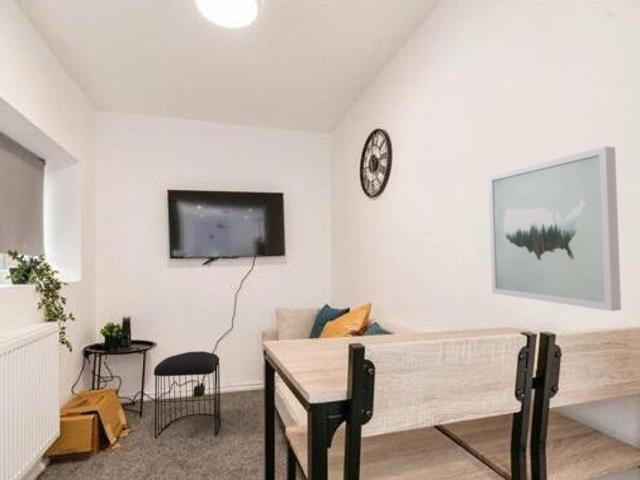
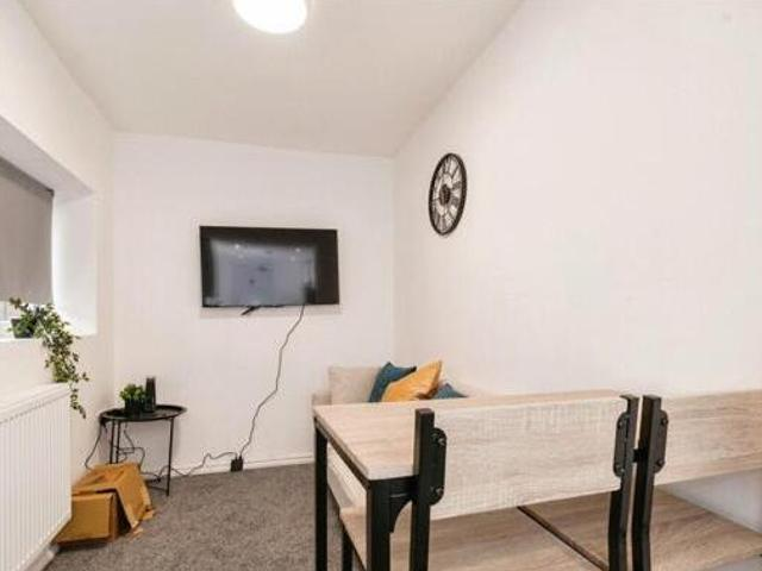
- wall art [488,145,622,312]
- stool [153,350,222,439]
